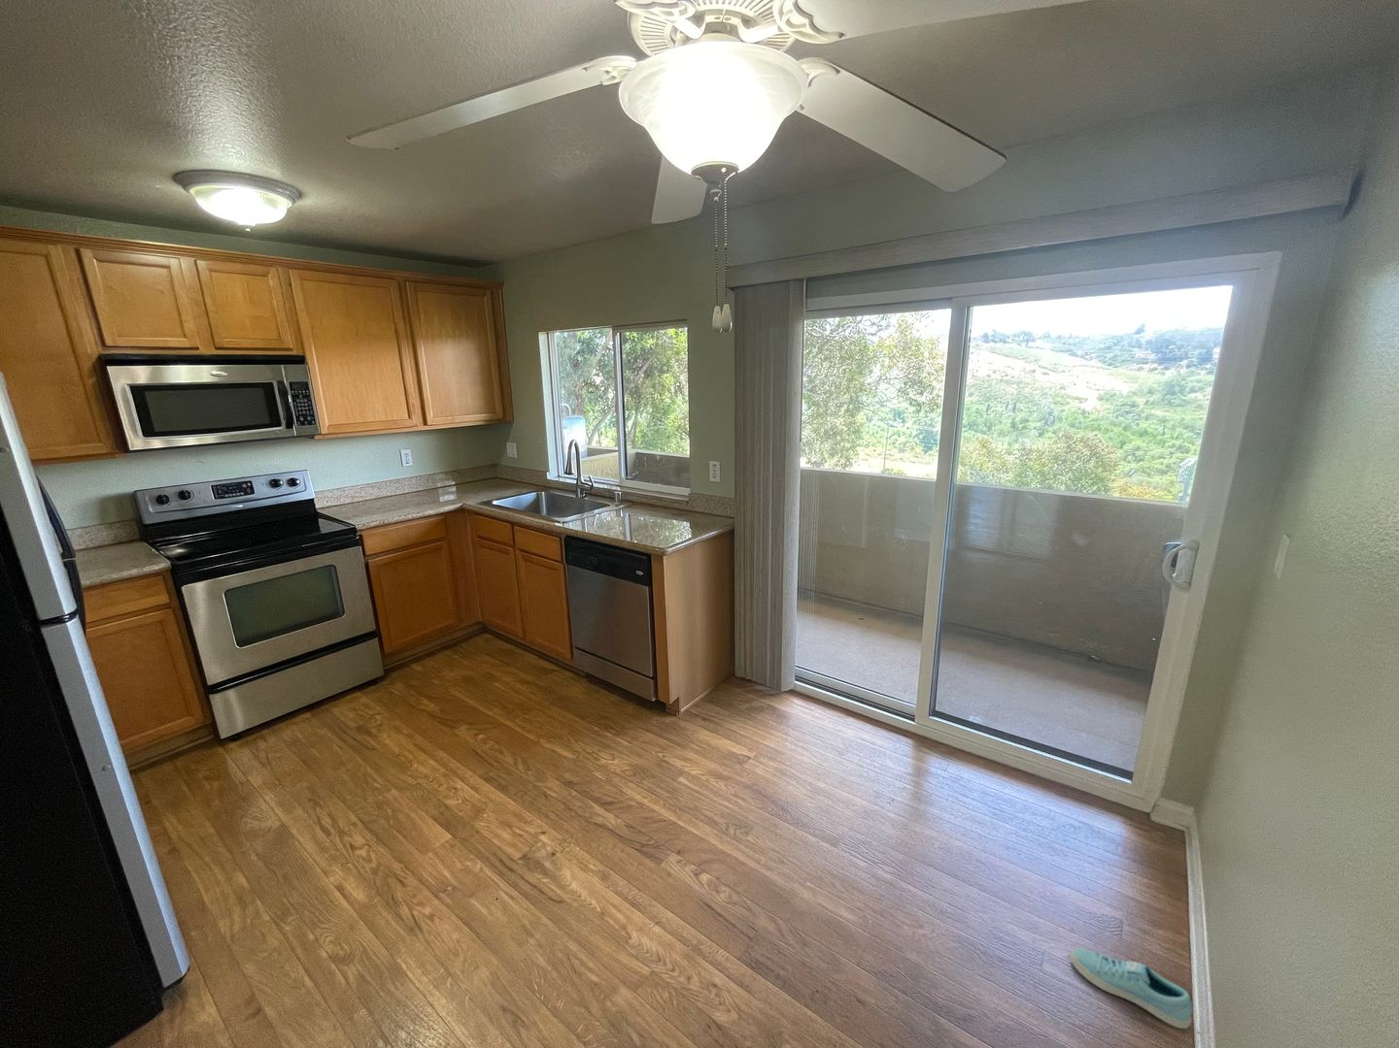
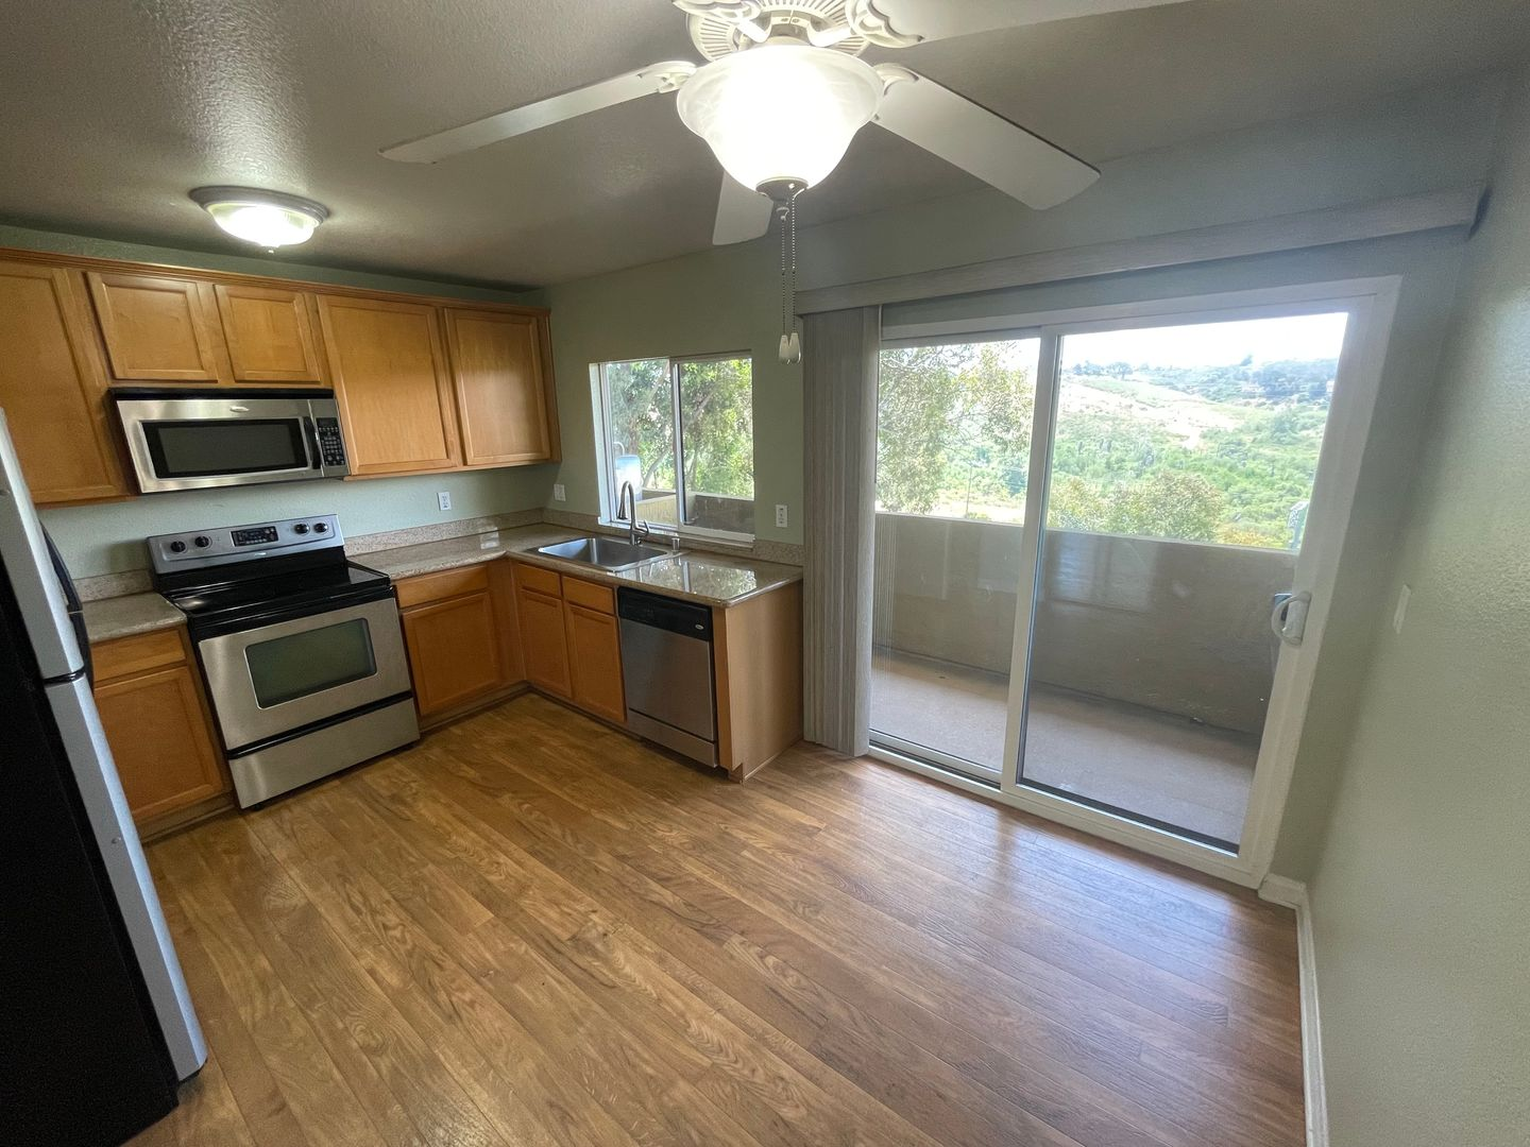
- sneaker [1070,947,1193,1029]
